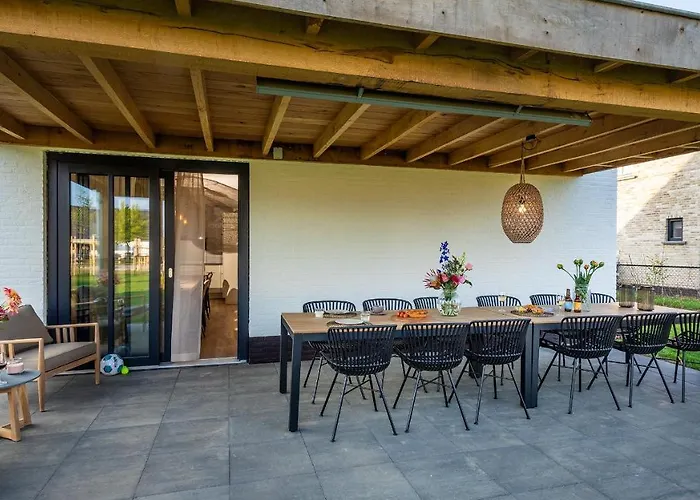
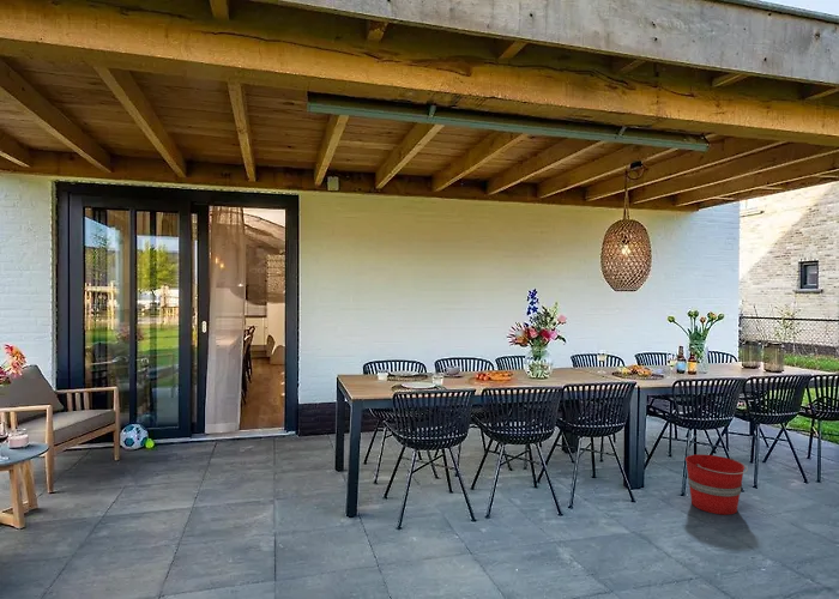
+ bucket [684,453,749,516]
